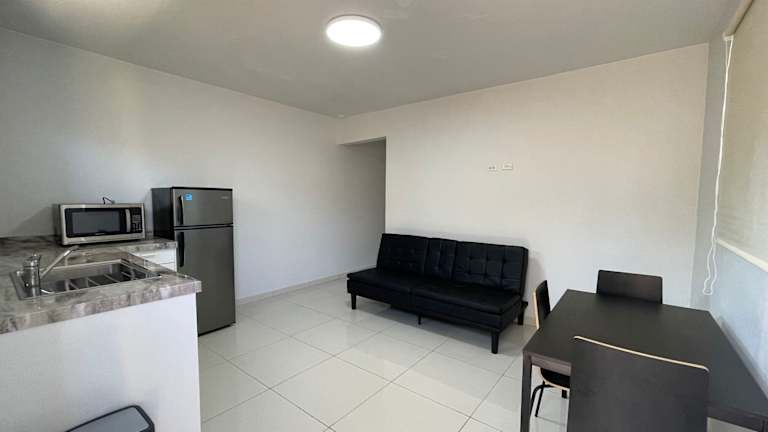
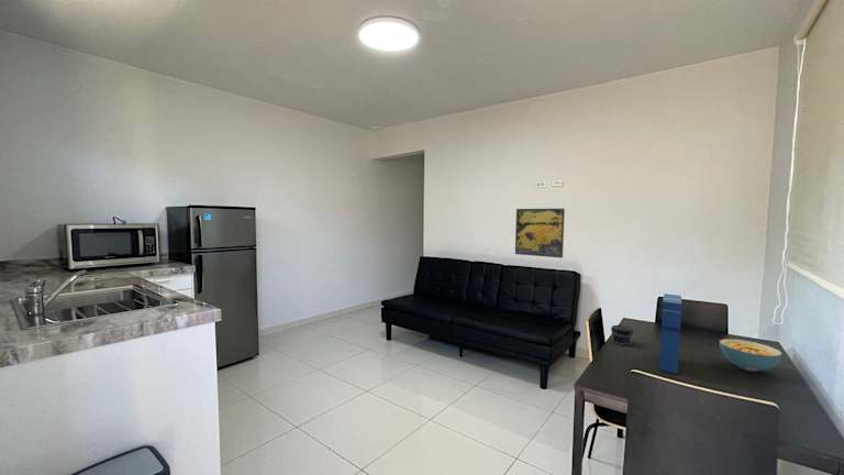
+ cereal box [658,292,682,375]
+ jar [610,324,634,346]
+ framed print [514,208,566,258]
+ cereal bowl [719,338,784,373]
